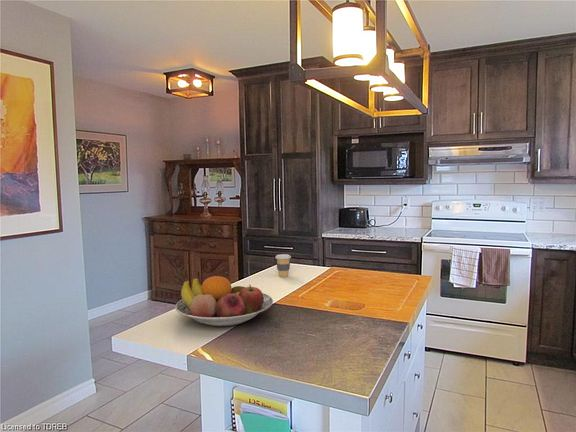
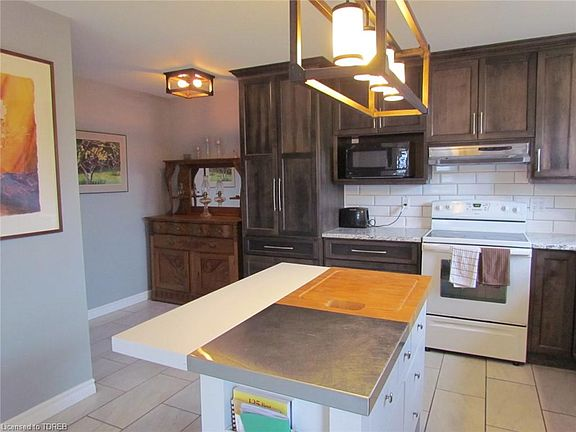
- coffee cup [274,253,292,278]
- fruit bowl [174,275,274,327]
